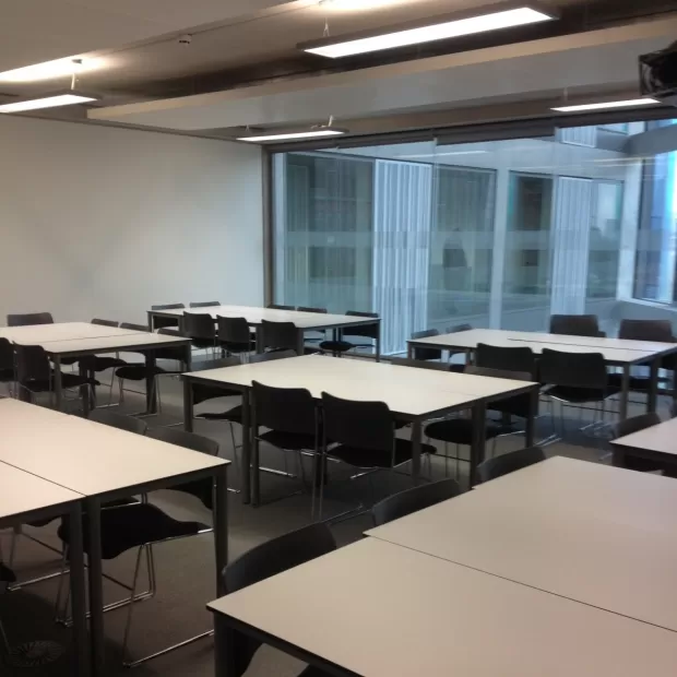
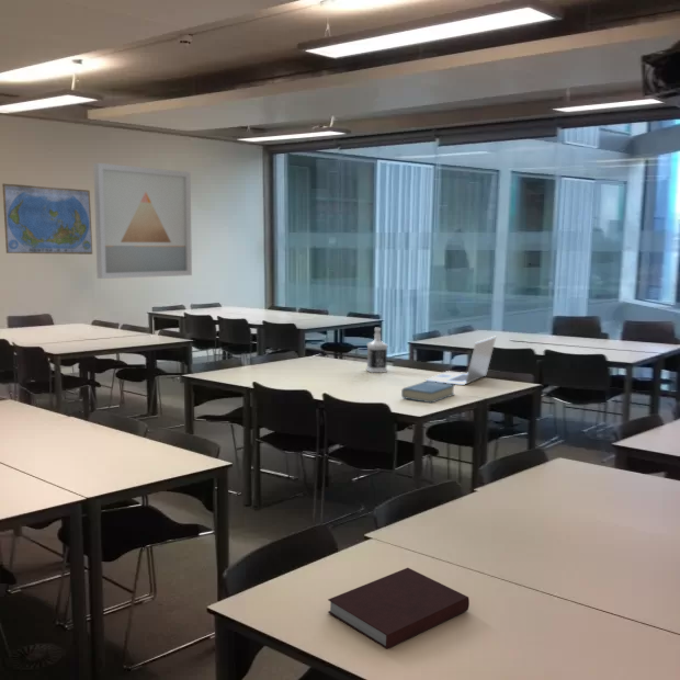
+ notebook [327,567,471,650]
+ laptop [424,336,497,386]
+ wall art [92,162,193,280]
+ bottle [365,327,388,374]
+ world map [1,182,93,256]
+ hardback book [400,381,455,404]
